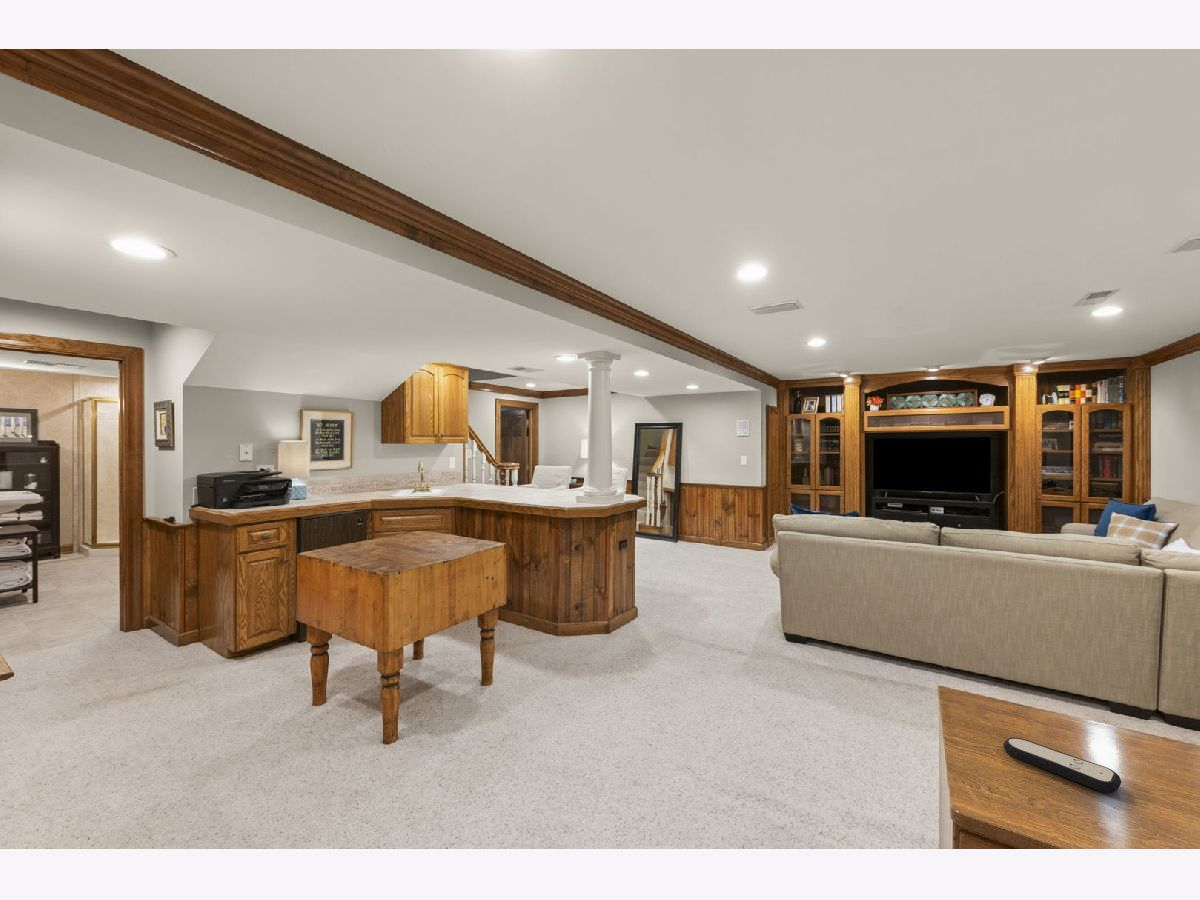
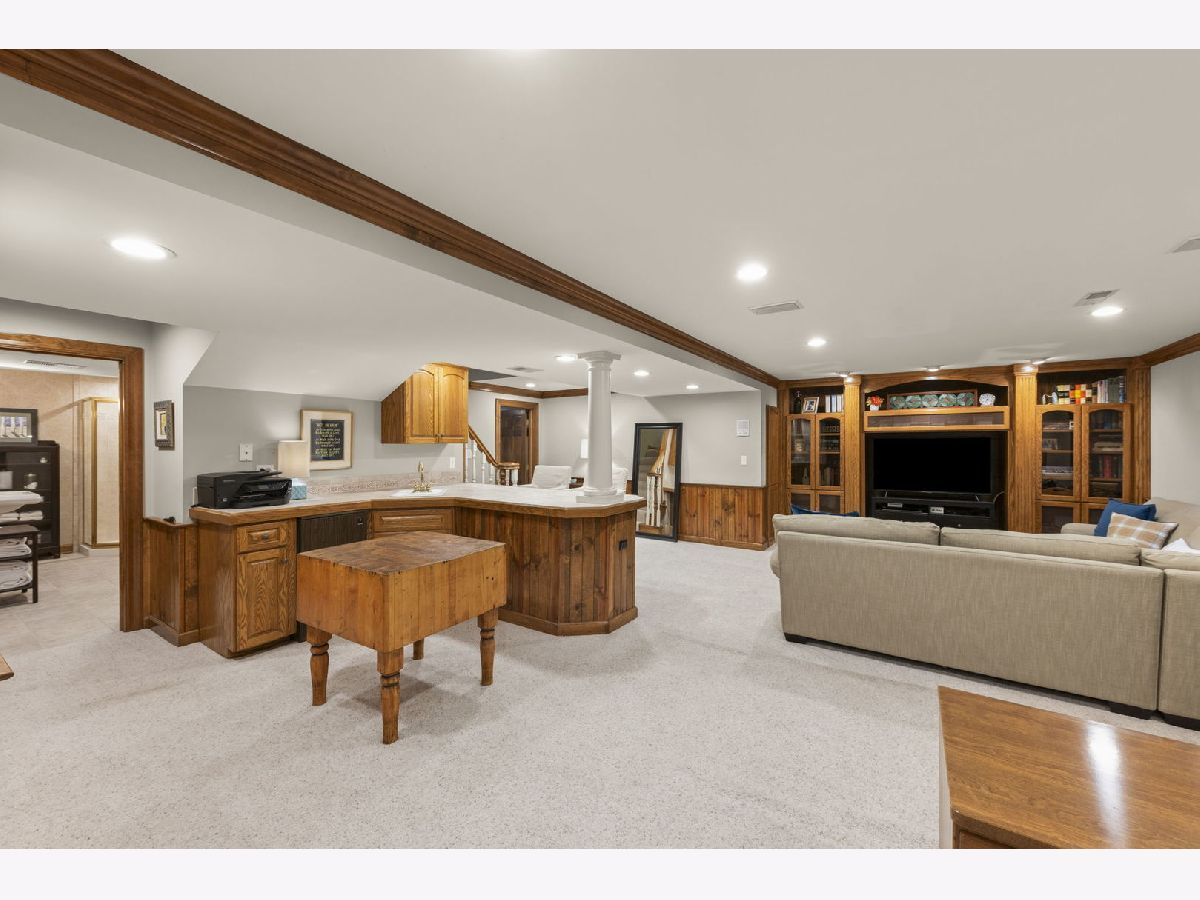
- remote control [1002,736,1122,794]
